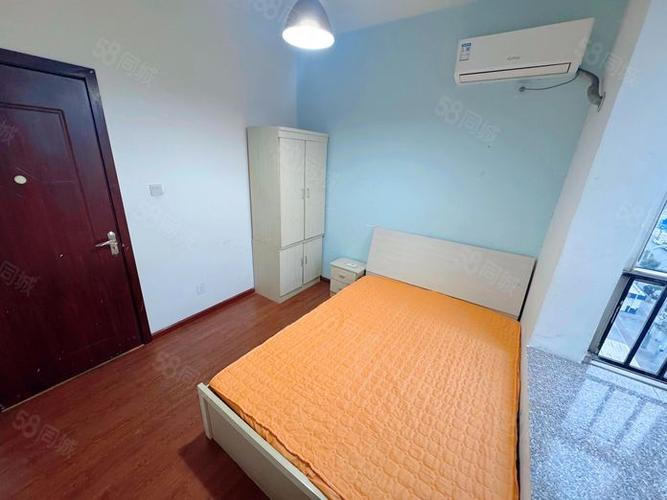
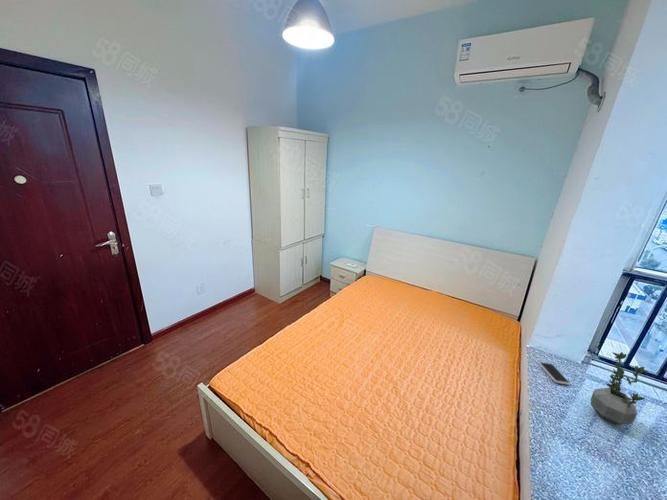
+ smartphone [538,361,572,386]
+ potted plant [590,351,650,426]
